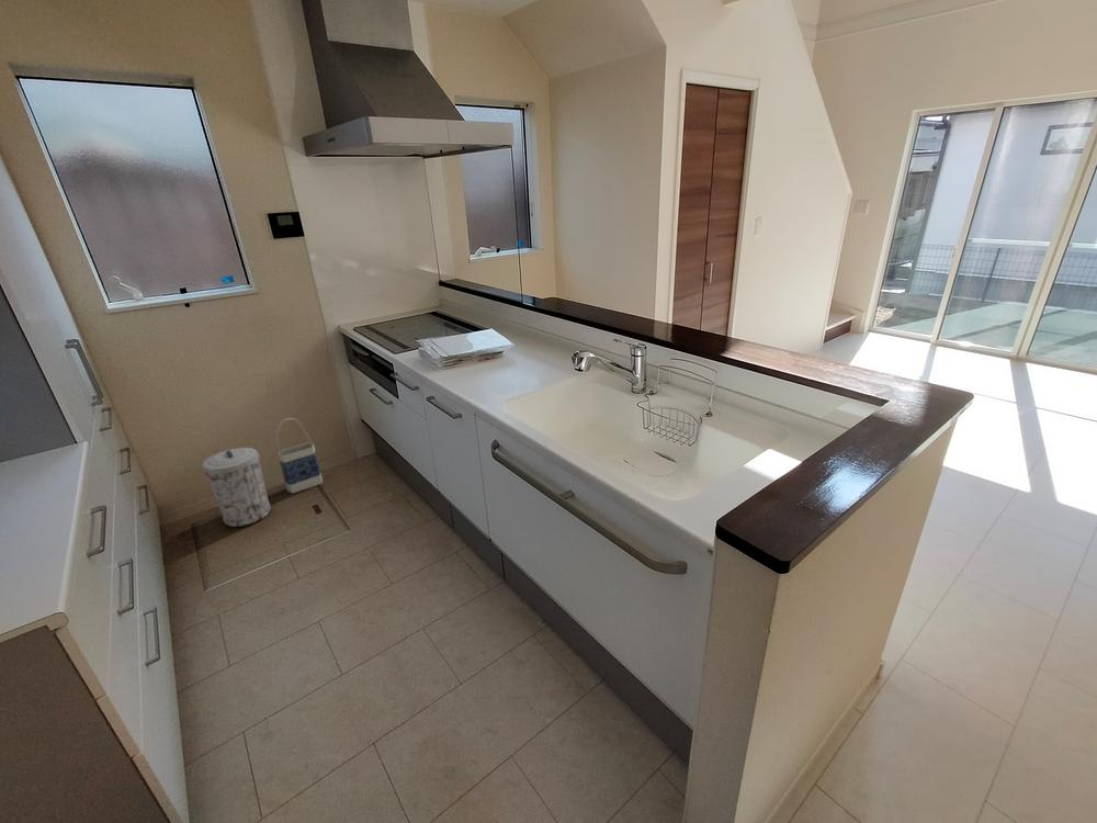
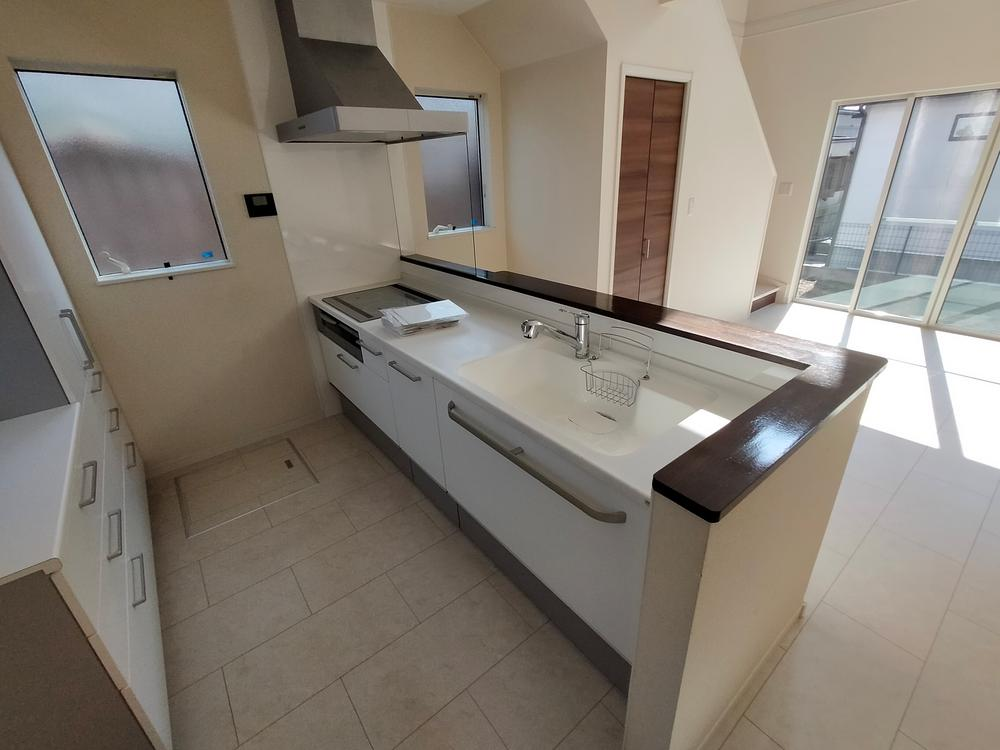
- bag [275,417,324,494]
- trash can [201,447,272,528]
